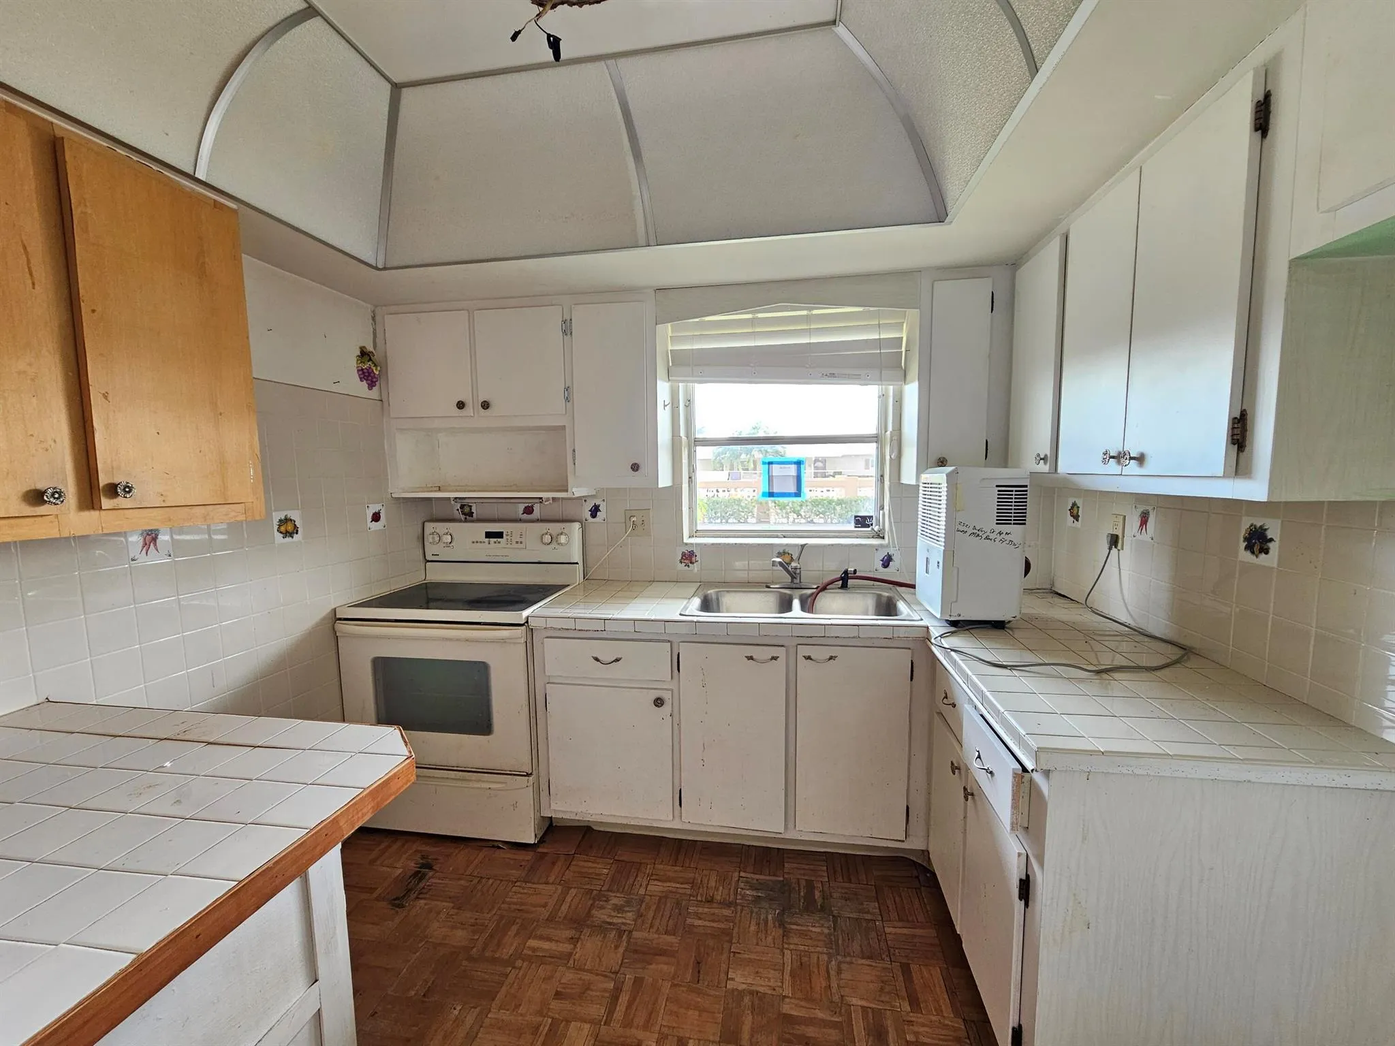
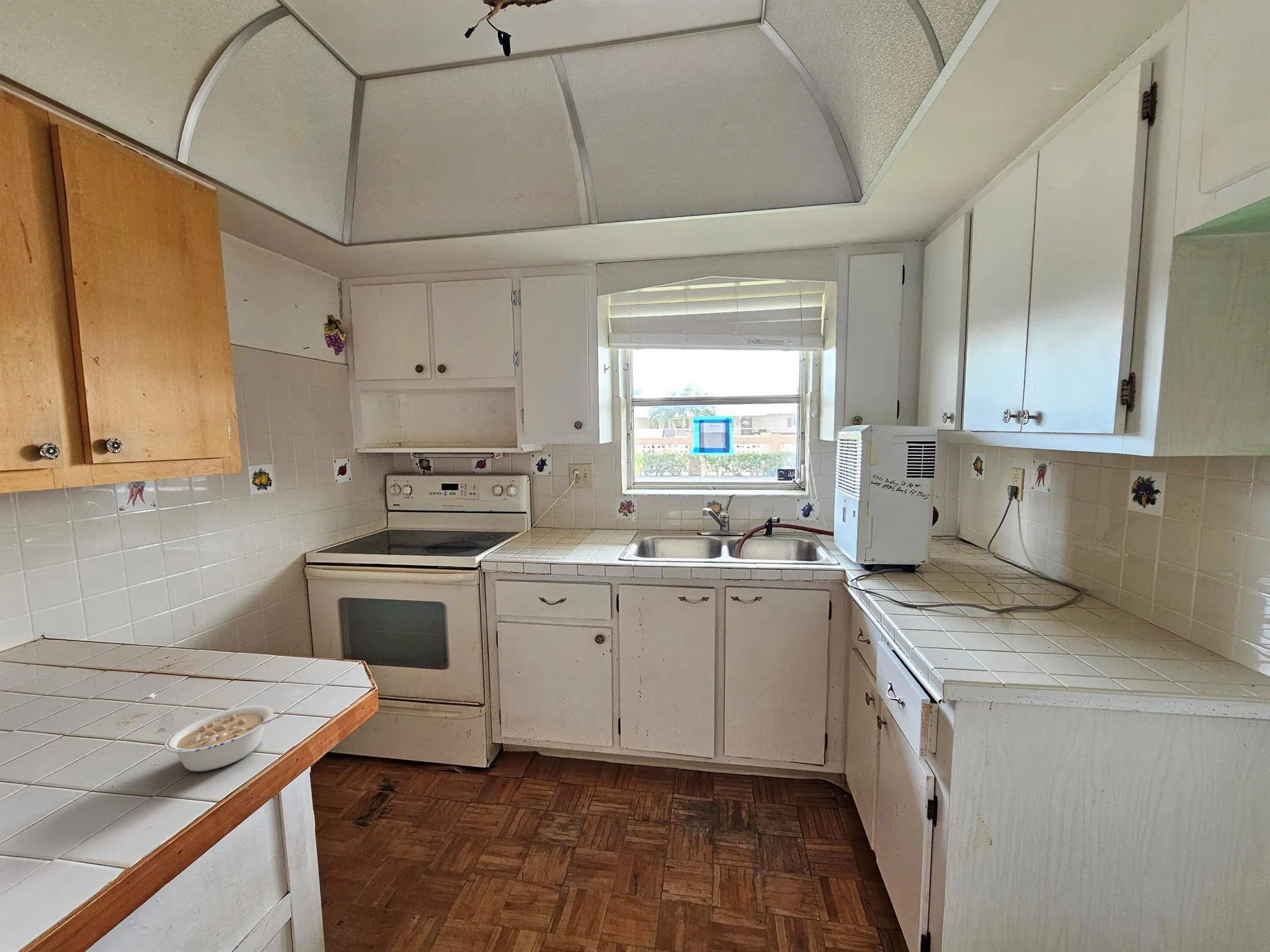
+ legume [164,705,285,772]
